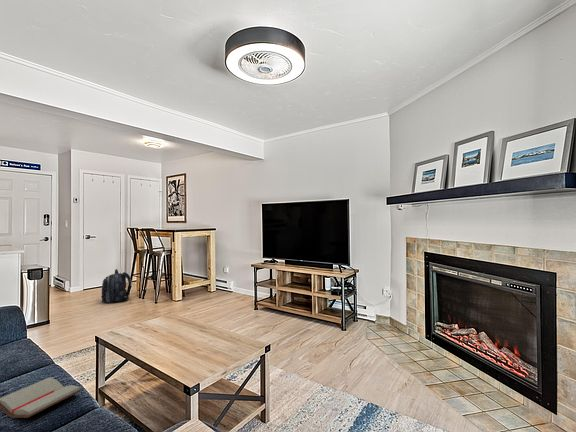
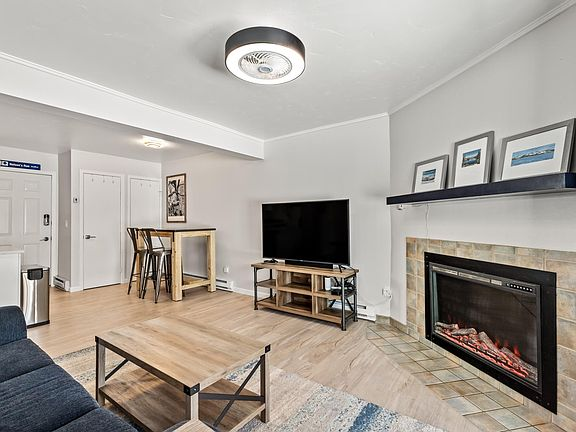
- paperback book [0,376,84,419]
- backpack [100,268,132,304]
